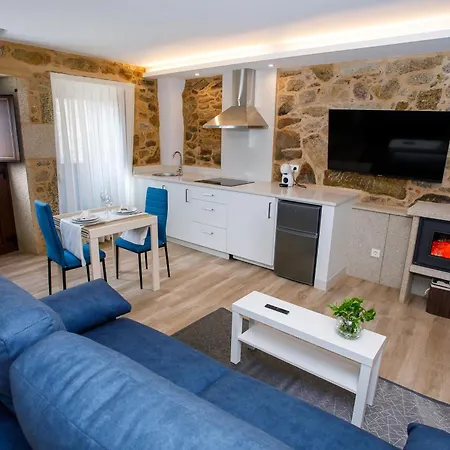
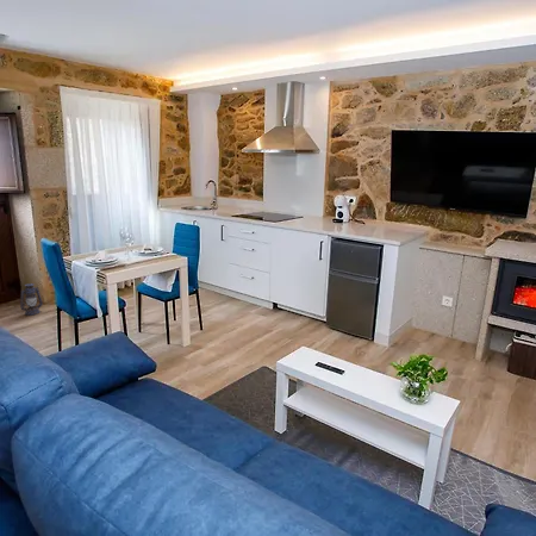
+ lantern [19,282,44,317]
